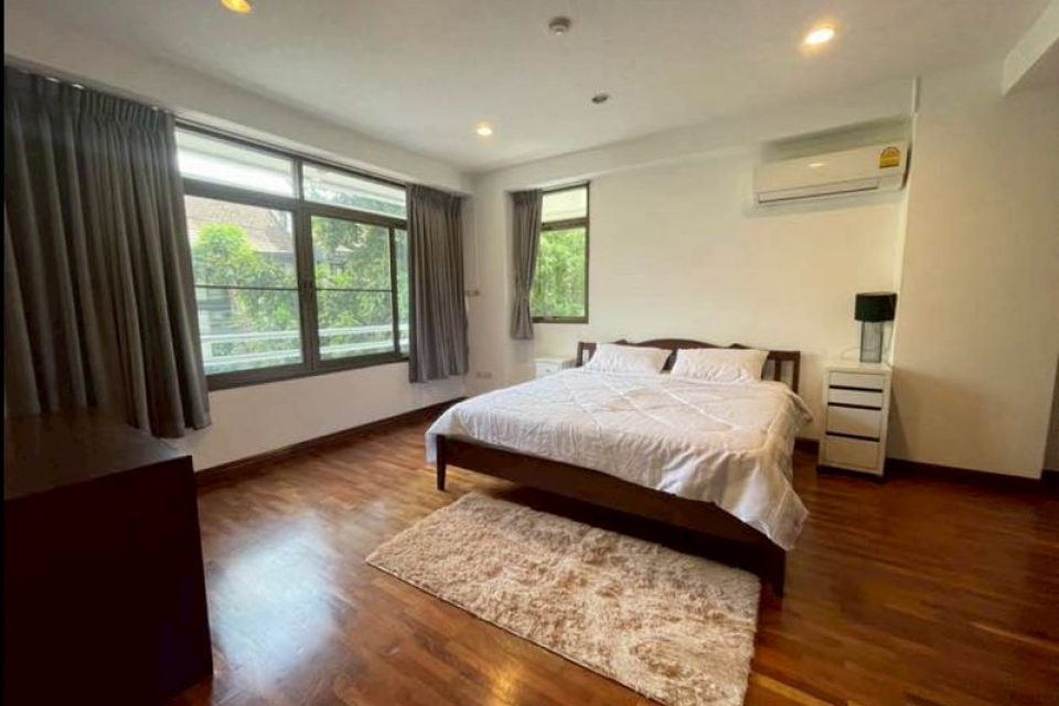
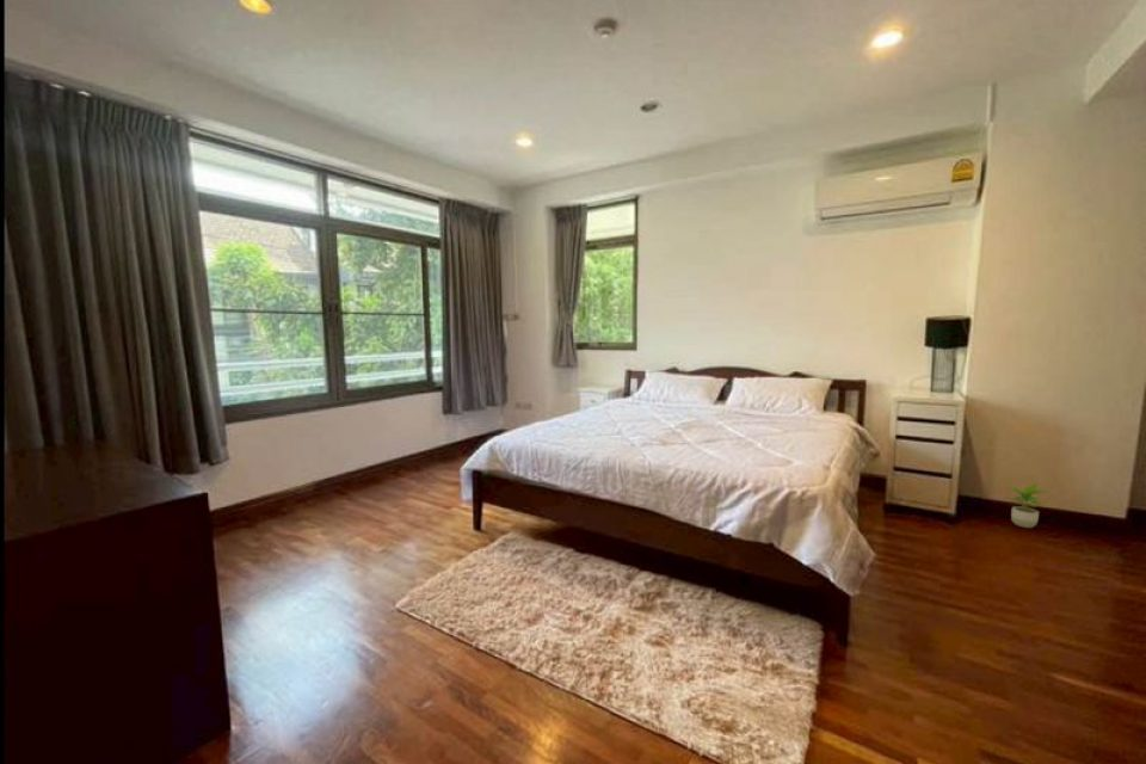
+ potted plant [1003,482,1052,529]
